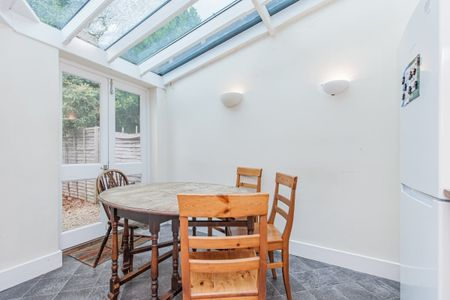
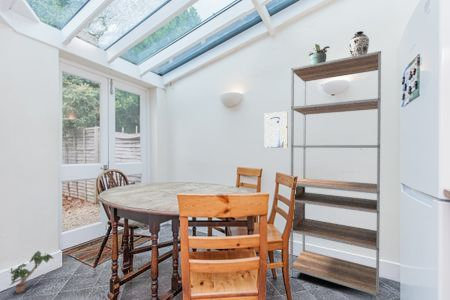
+ shelving unit [289,50,382,300]
+ decorative vase [348,30,370,57]
+ potted plant [308,43,331,65]
+ potted plant [8,250,54,294]
+ wall art [263,111,289,149]
